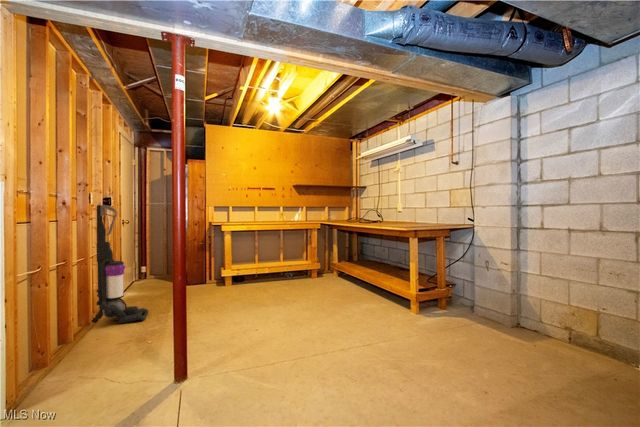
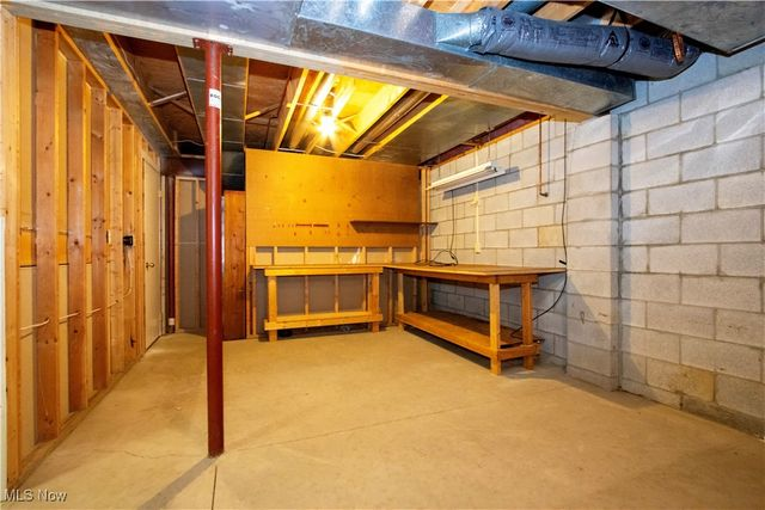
- vacuum cleaner [91,204,149,324]
